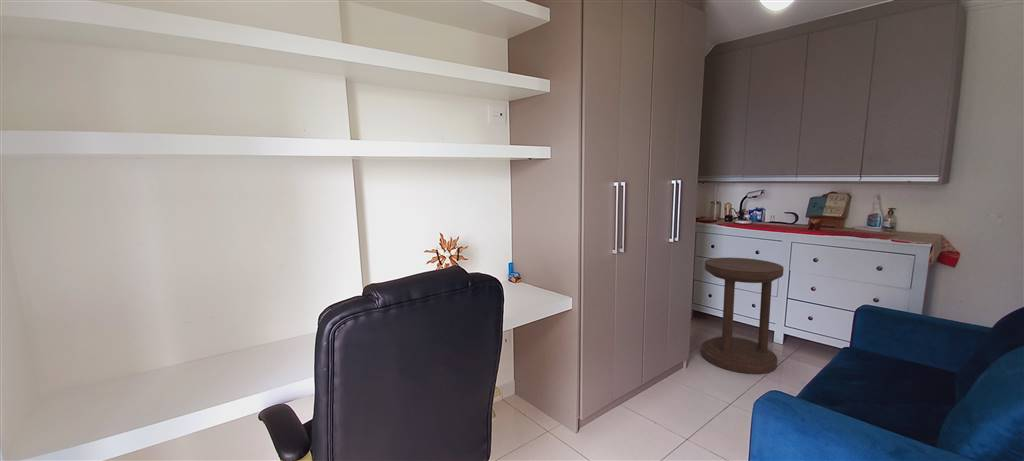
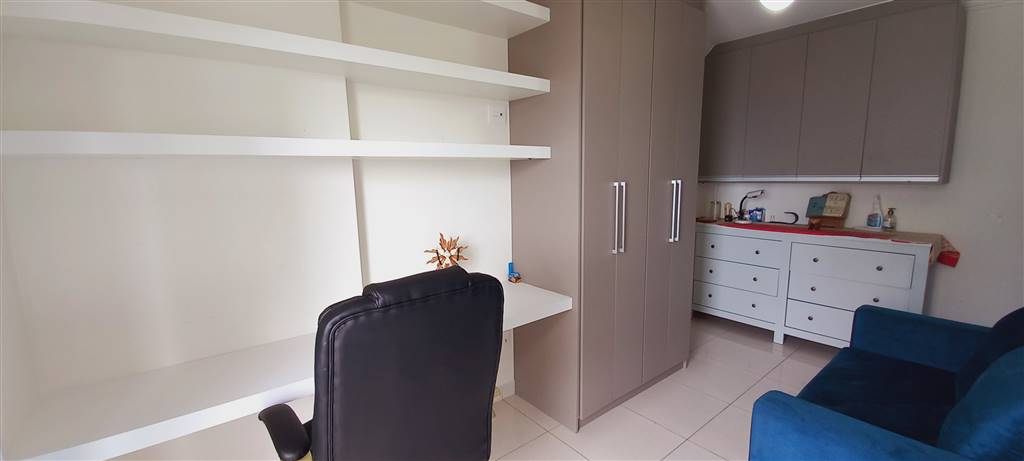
- side table [700,257,785,375]
